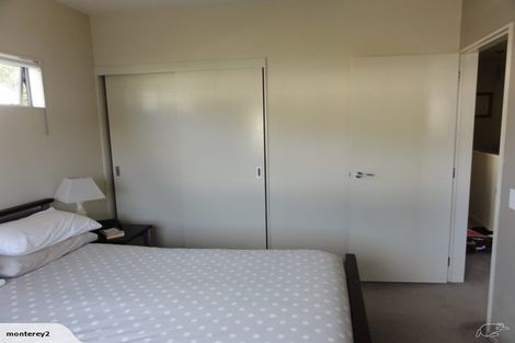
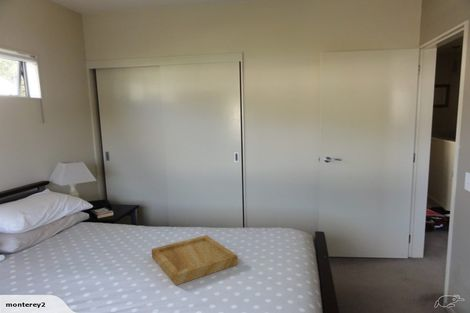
+ tray [151,234,239,286]
